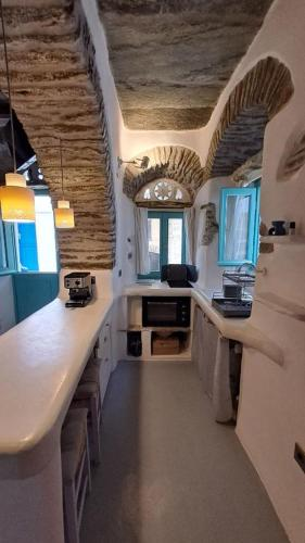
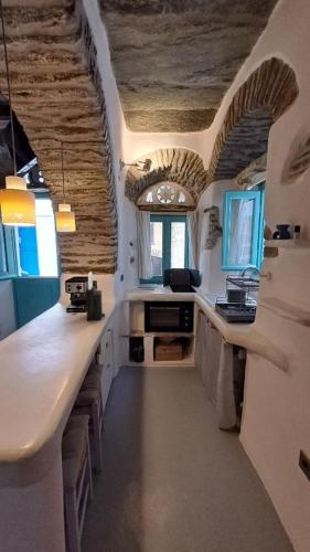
+ knife block [85,270,106,321]
